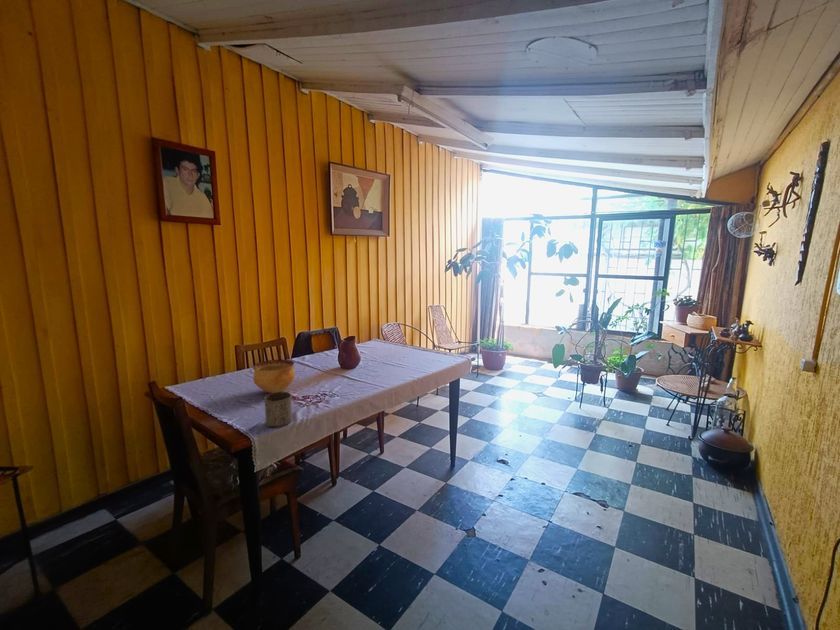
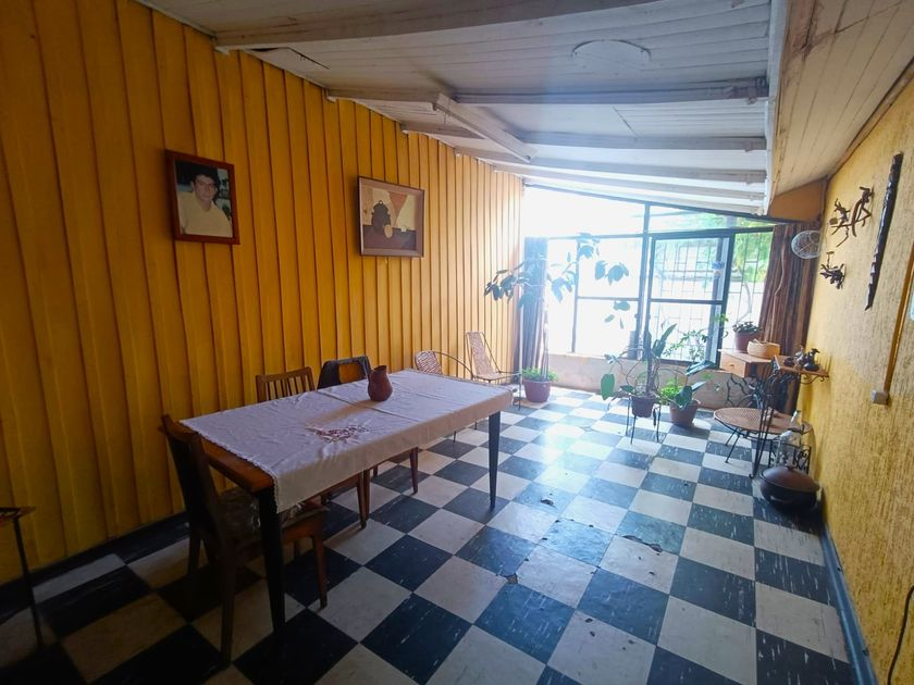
- cup [263,391,293,428]
- bowl [252,359,296,394]
